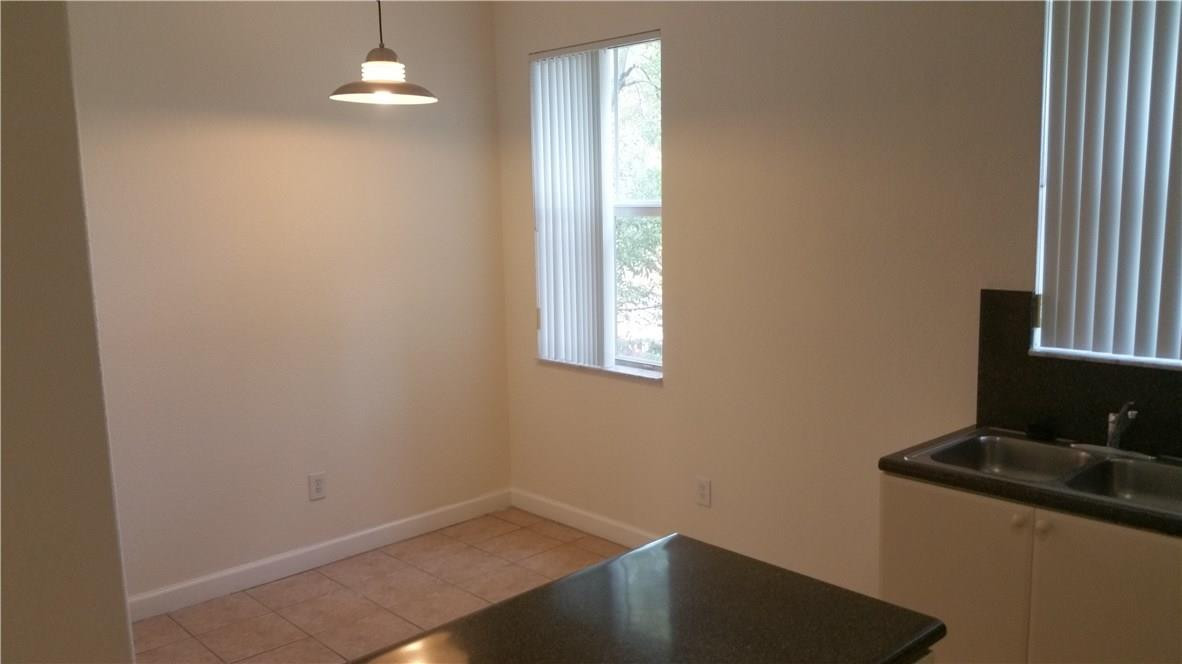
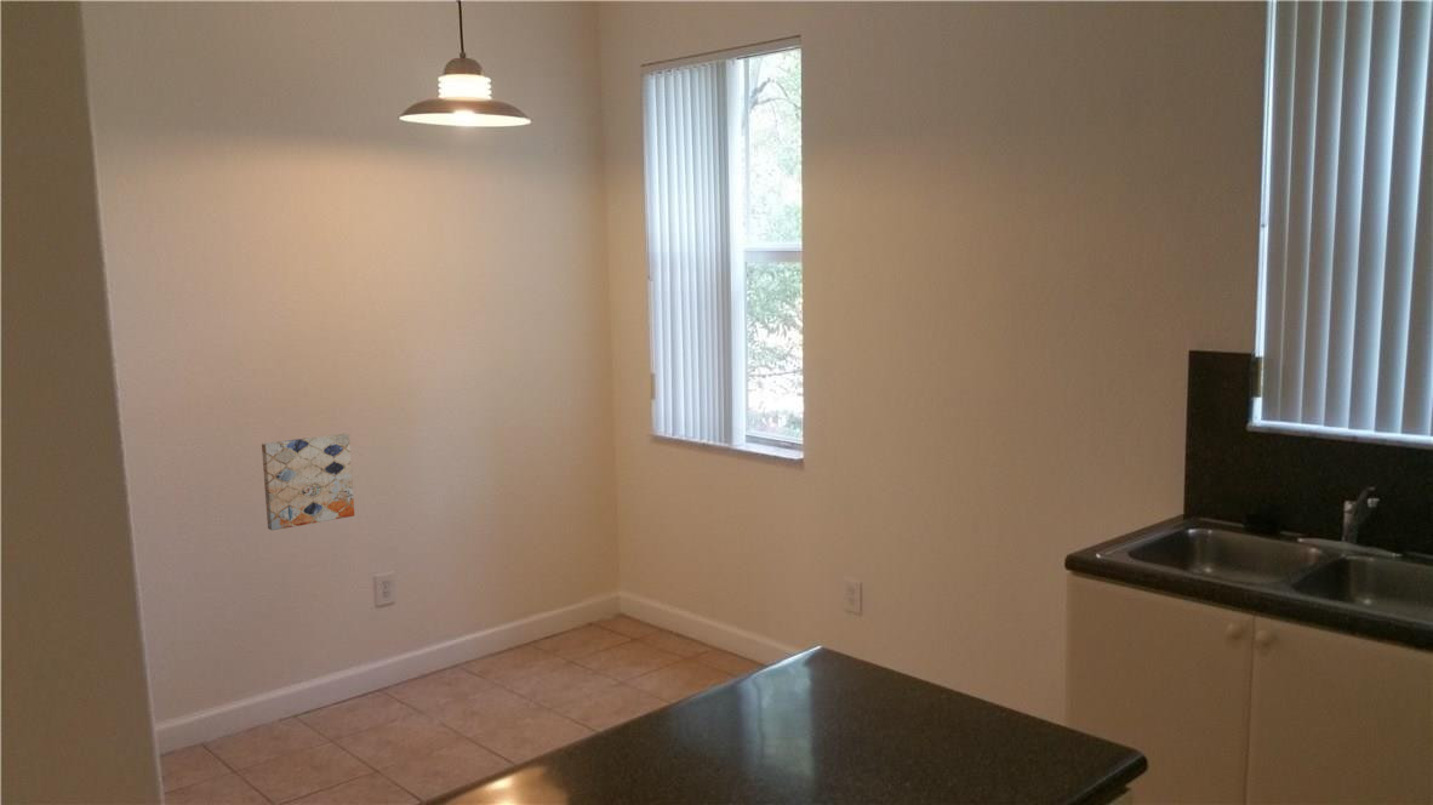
+ wall art [261,433,355,531]
